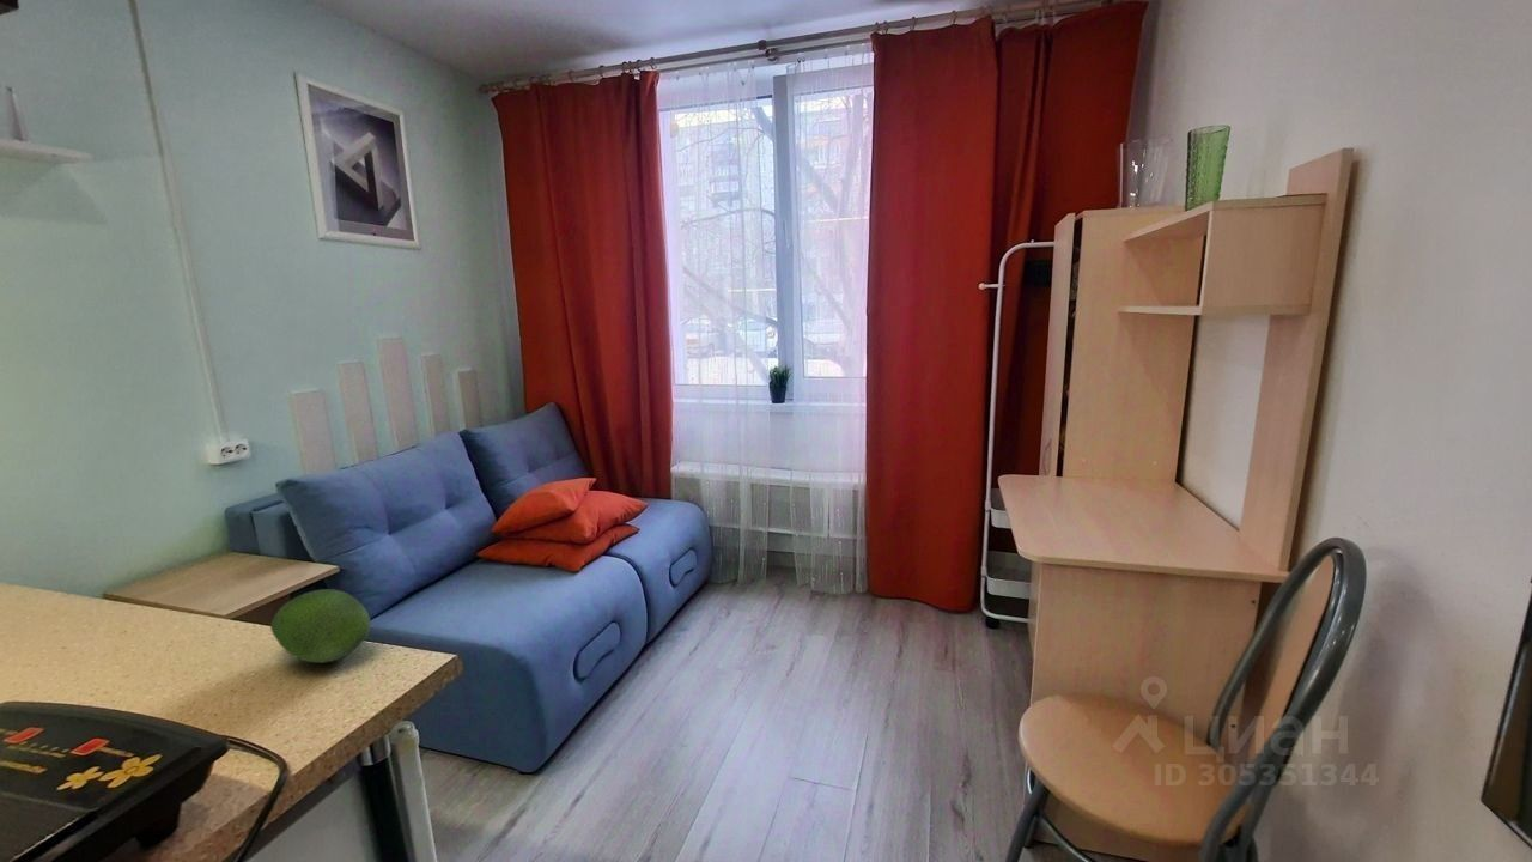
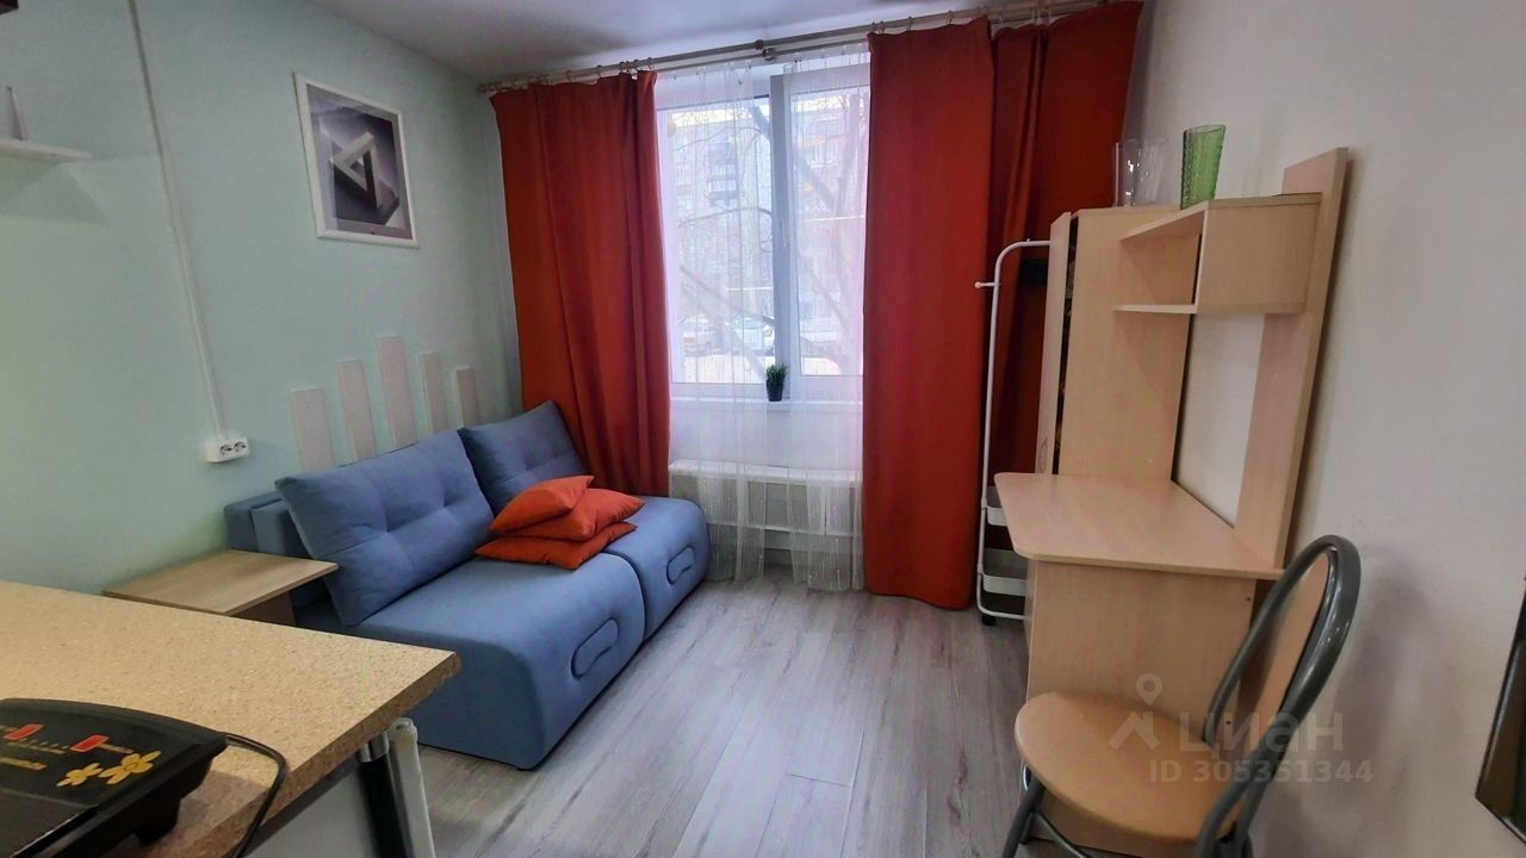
- fruit [269,588,371,664]
